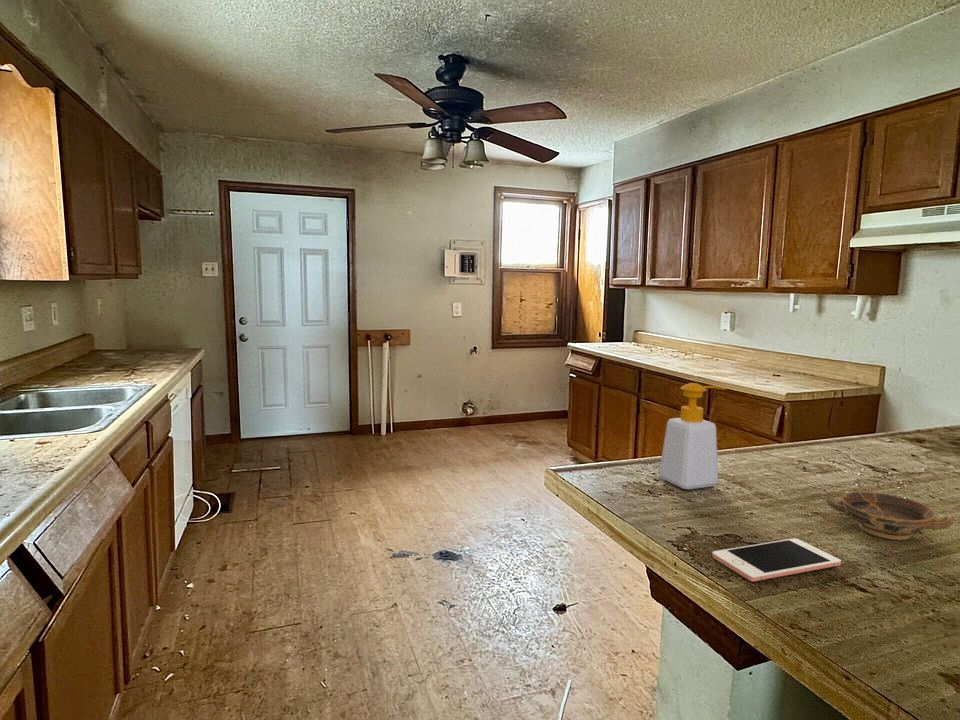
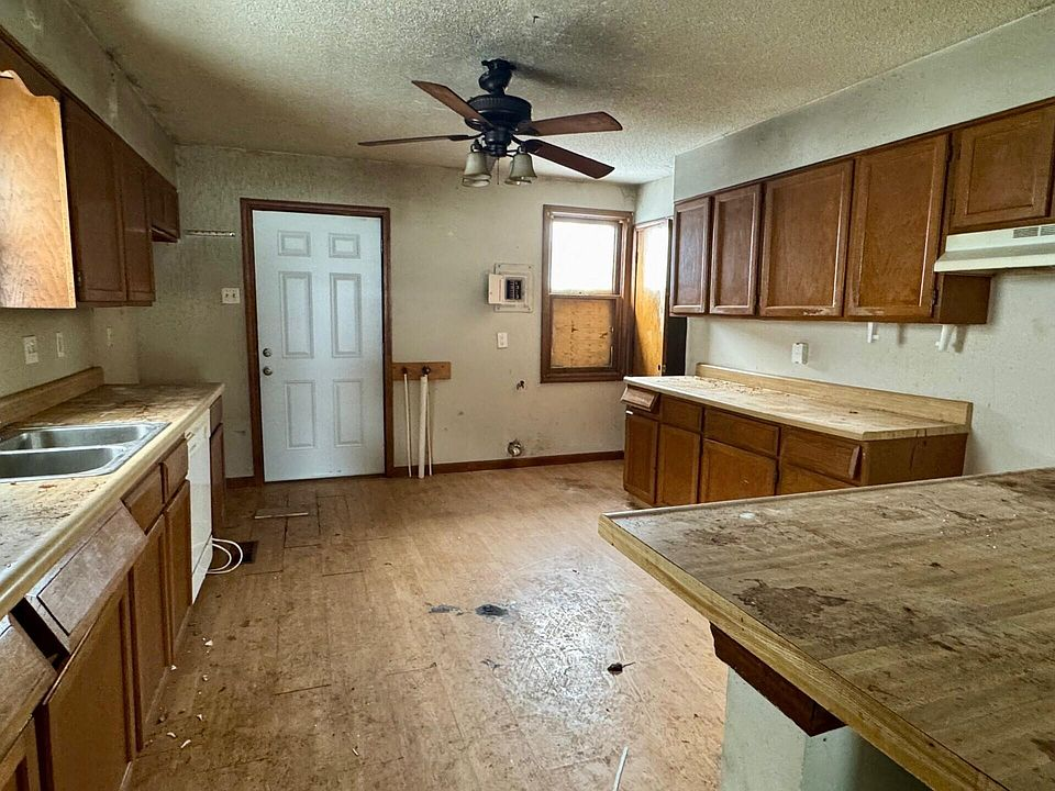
- bowl [825,491,955,541]
- cell phone [711,537,842,583]
- soap bottle [658,382,727,490]
